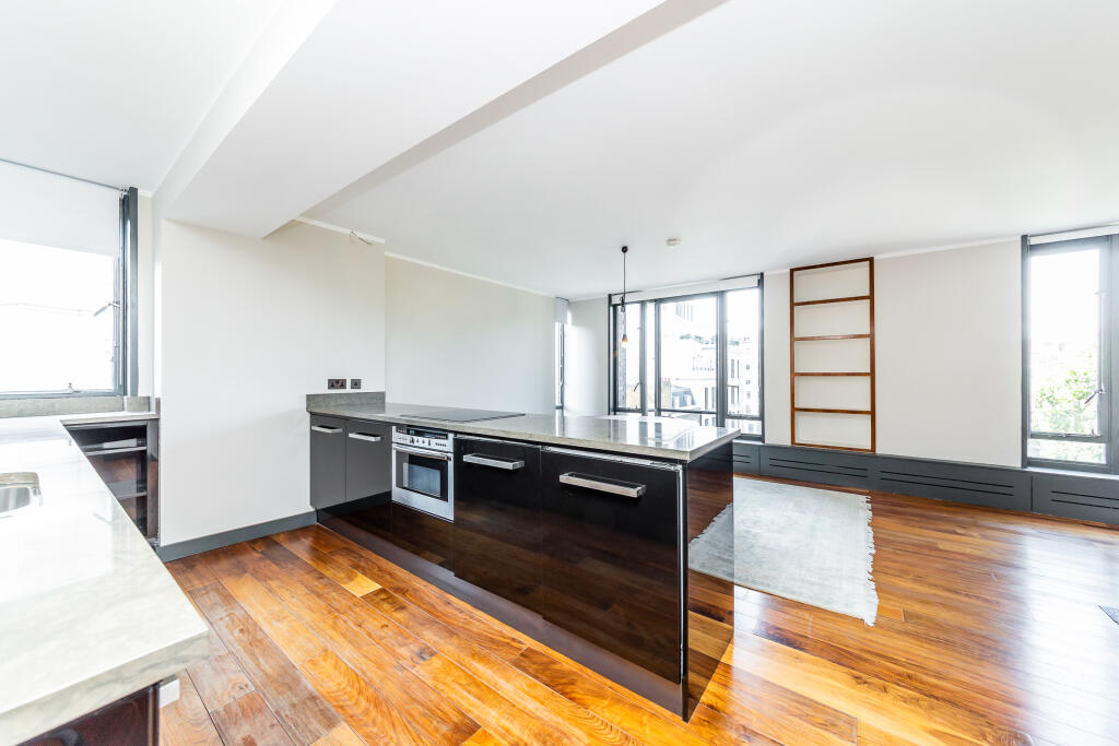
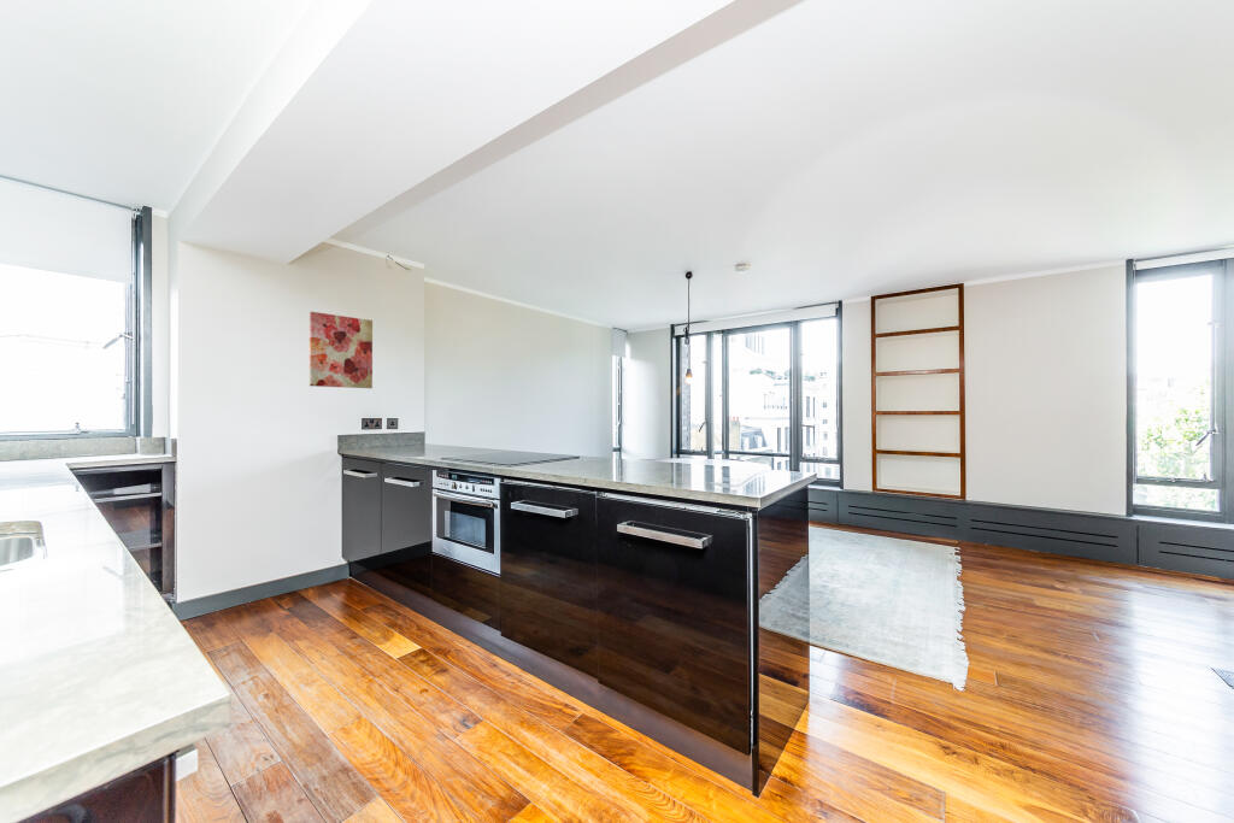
+ wall art [308,311,374,389]
